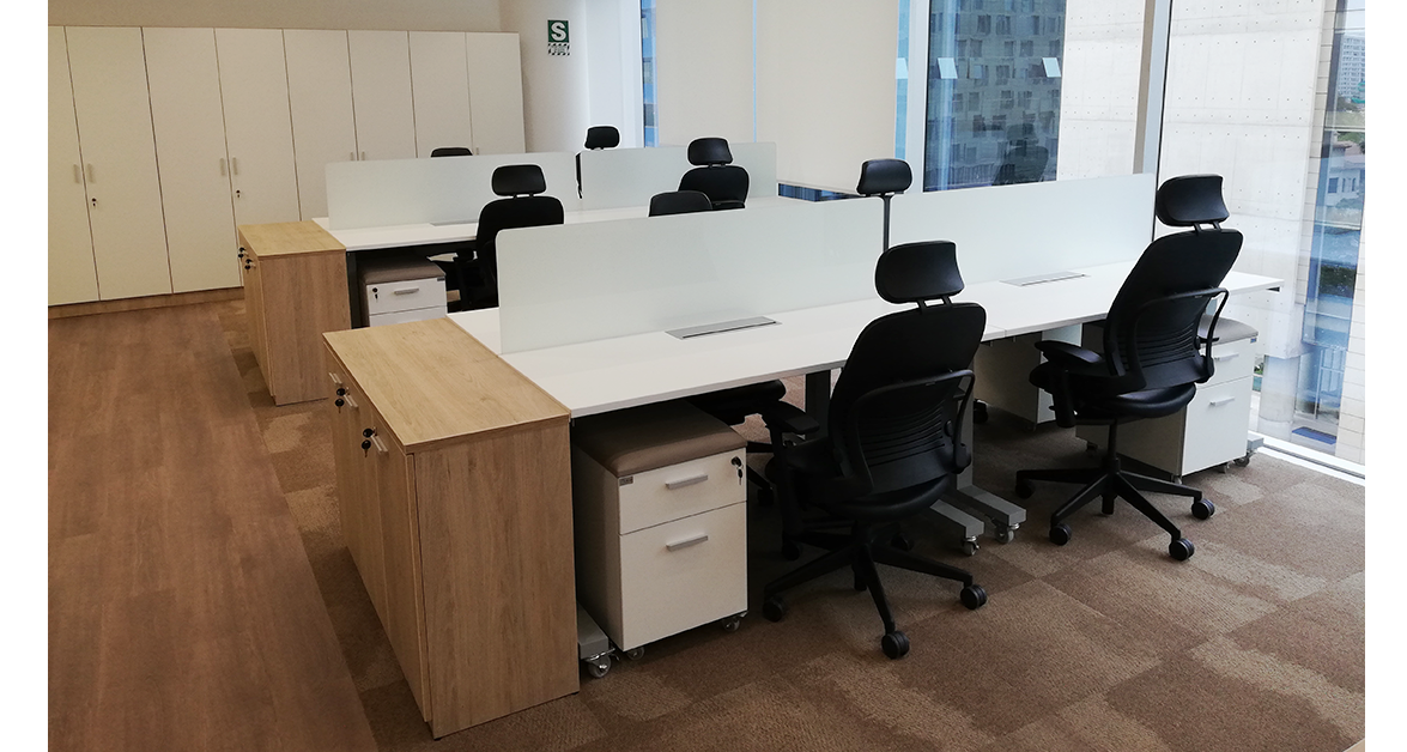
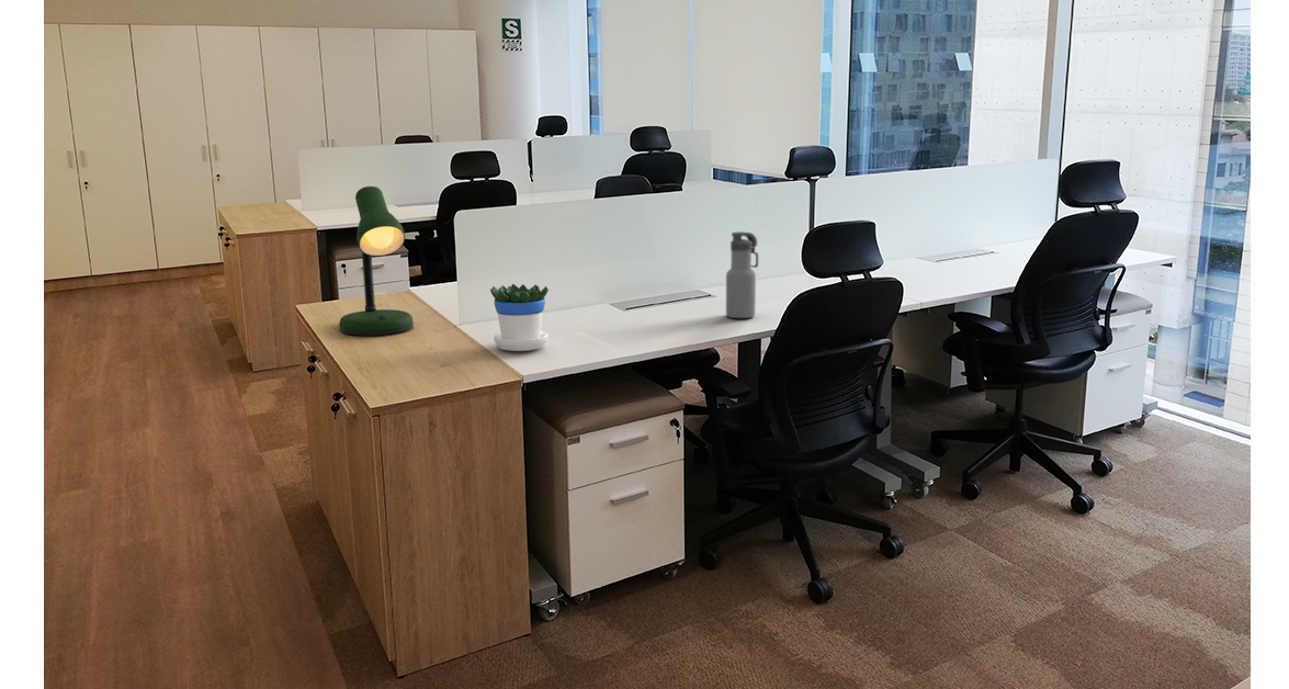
+ flowerpot [489,283,550,352]
+ desk lamp [338,185,415,337]
+ water bottle [725,230,759,319]
